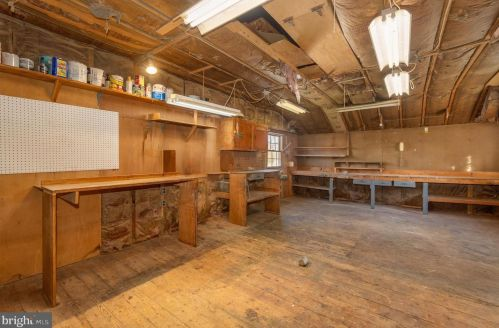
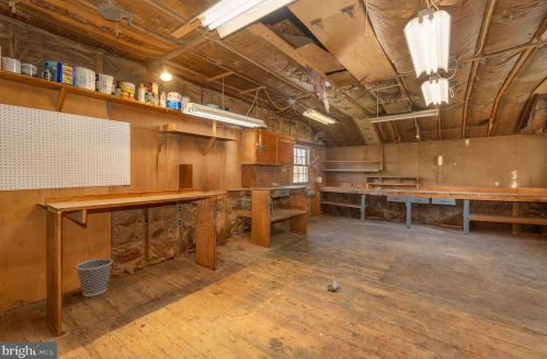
+ wastebasket [75,257,114,298]
